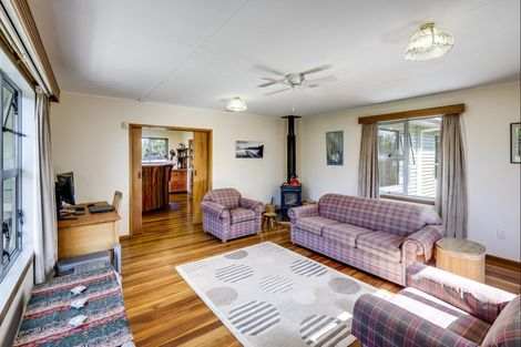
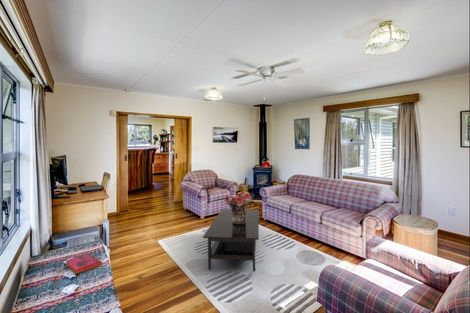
+ coffee table [202,208,260,273]
+ bouquet [223,190,252,224]
+ hardback book [64,252,103,275]
